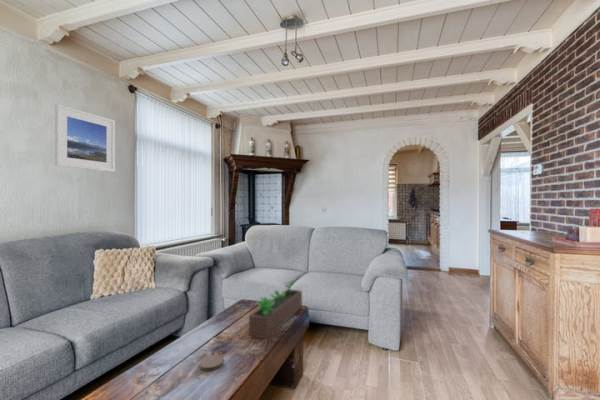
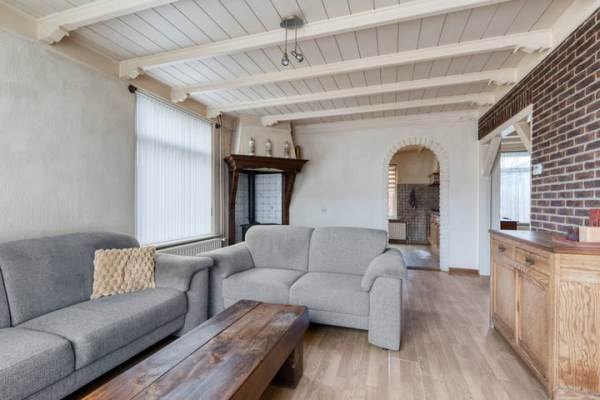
- succulent planter [248,280,303,340]
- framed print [54,103,116,173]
- coaster [199,354,224,372]
